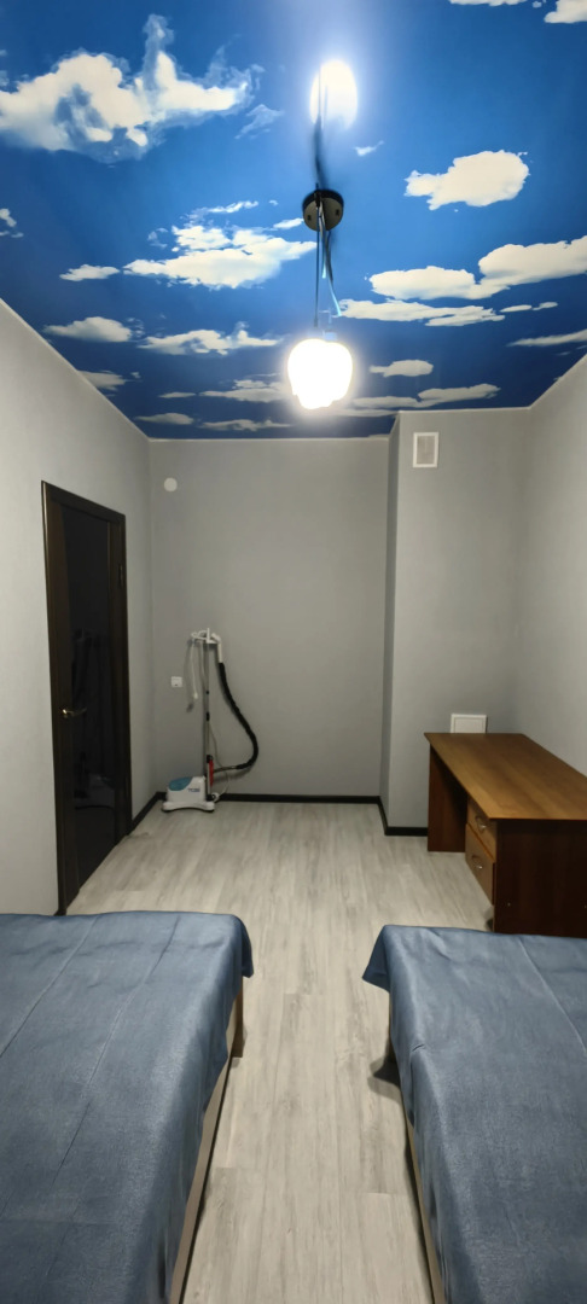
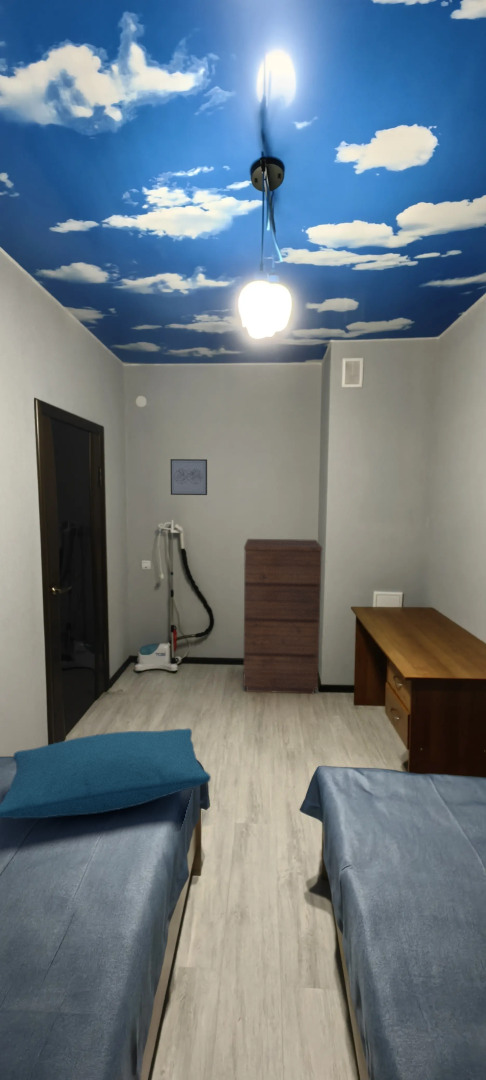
+ pillow [0,727,212,820]
+ wall art [169,458,208,496]
+ dresser [242,538,323,695]
